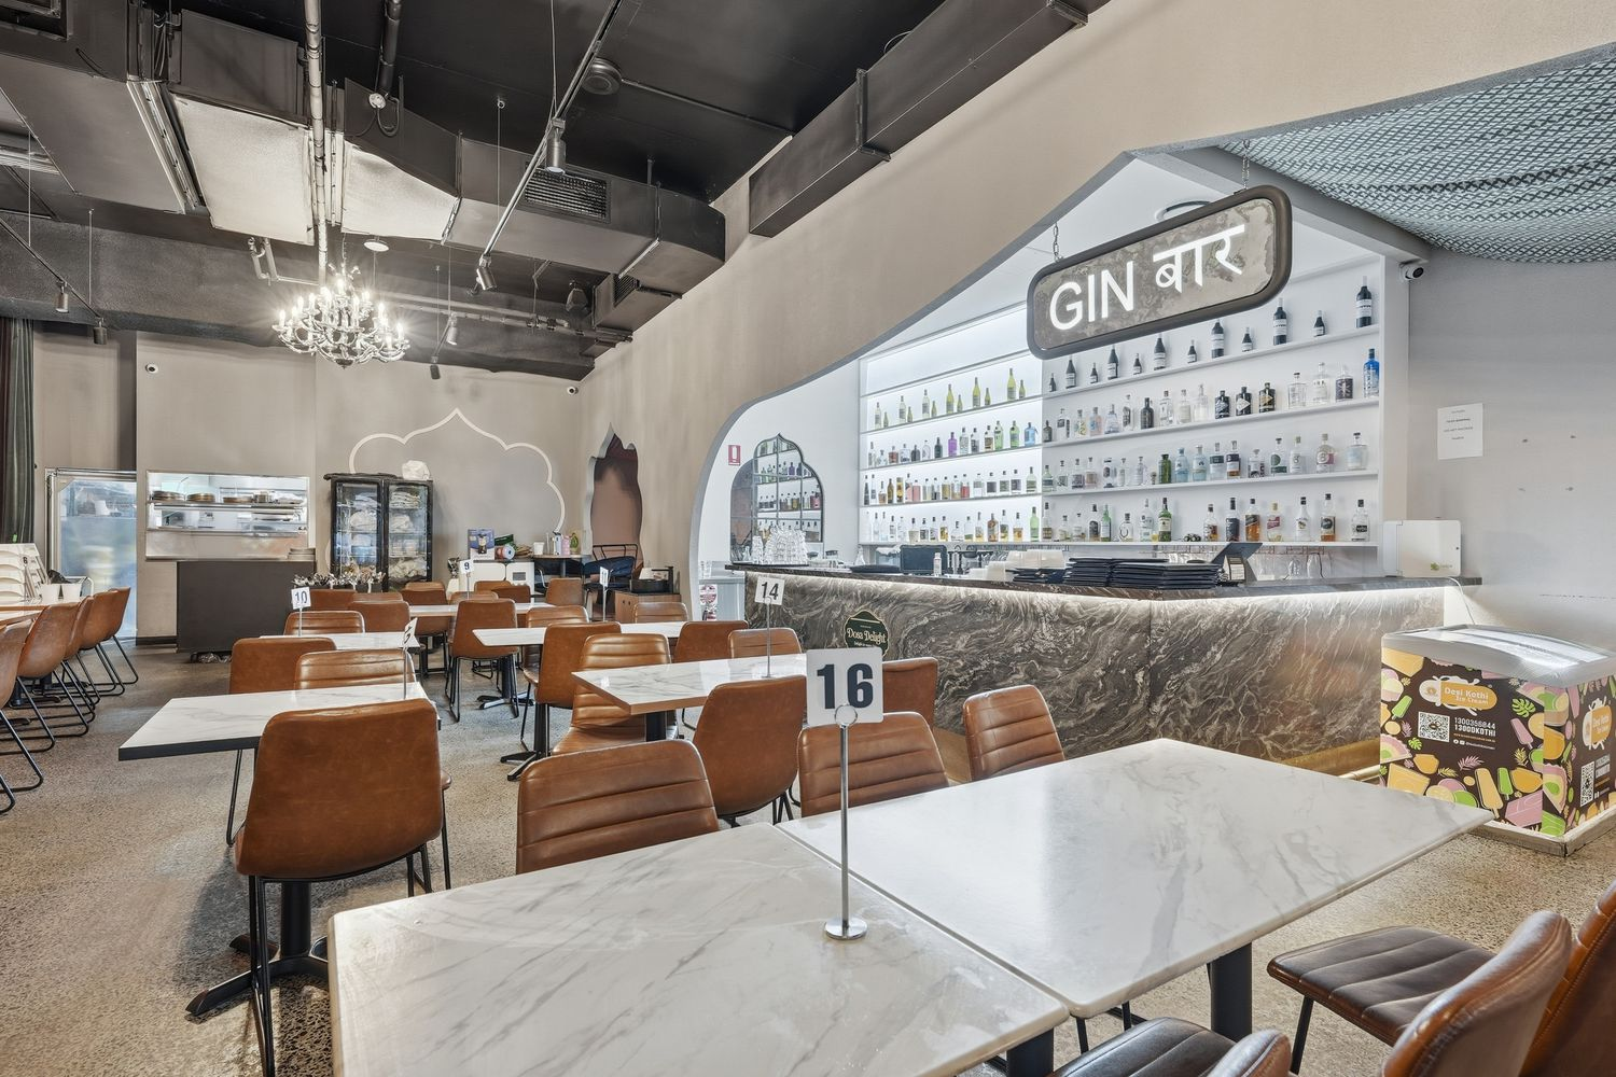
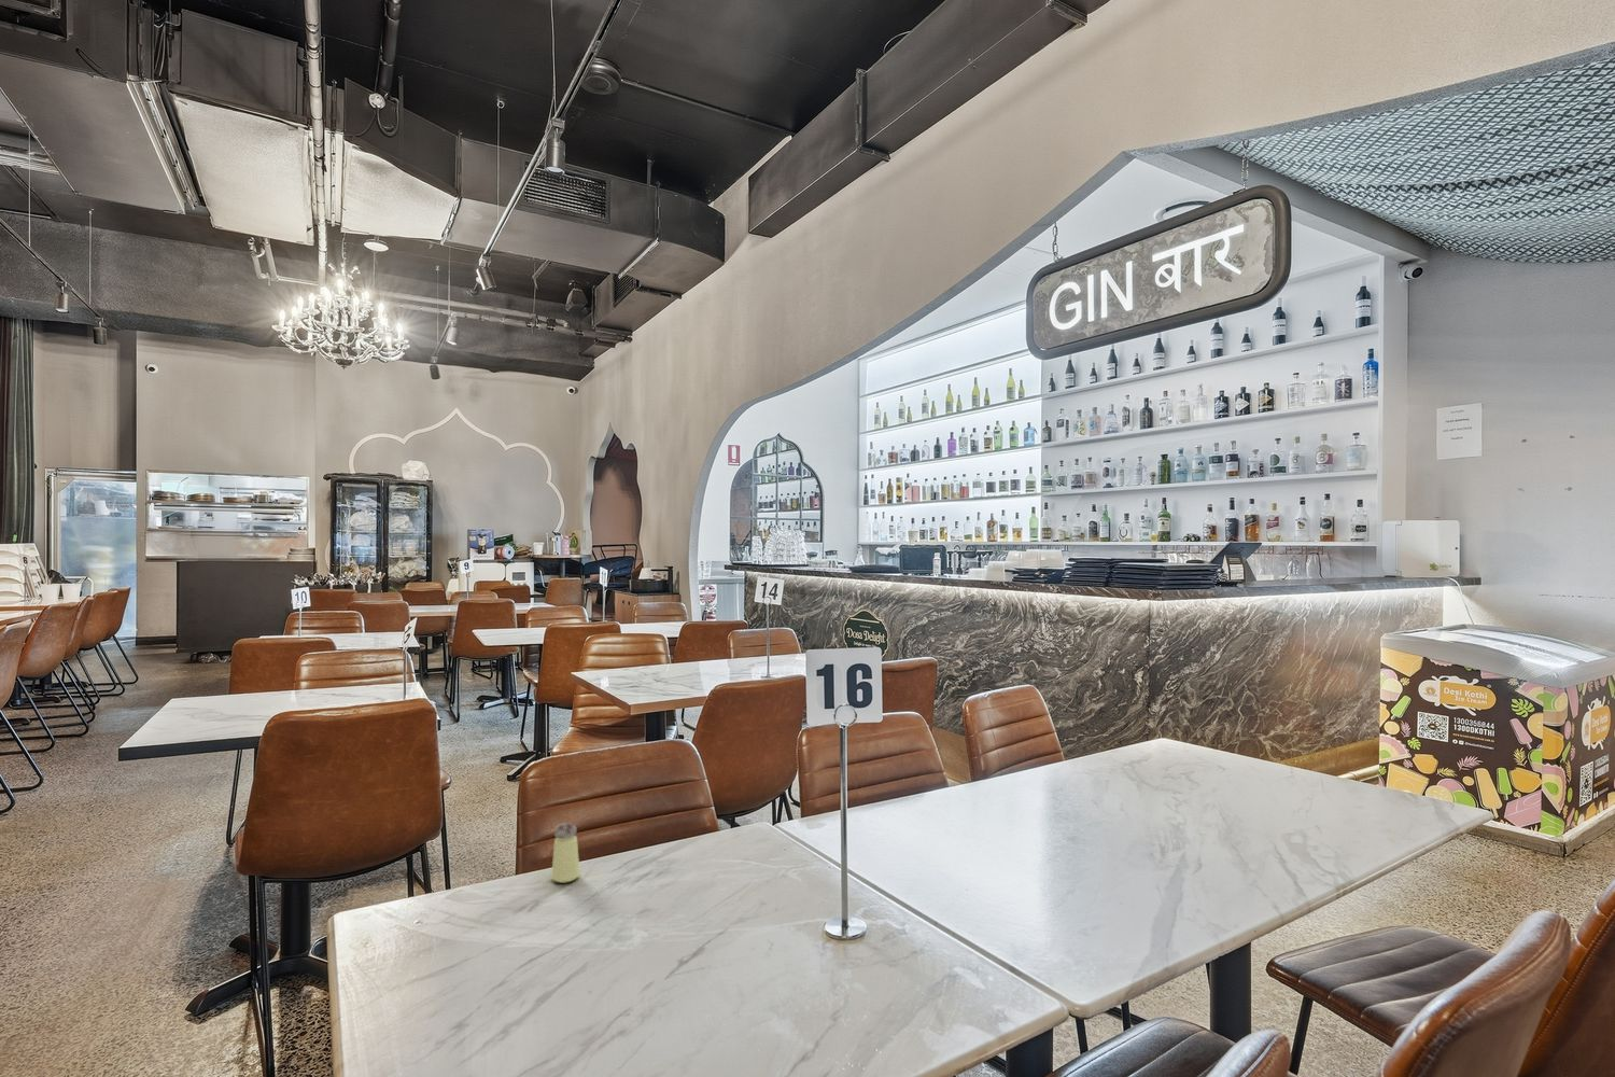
+ saltshaker [550,822,582,885]
